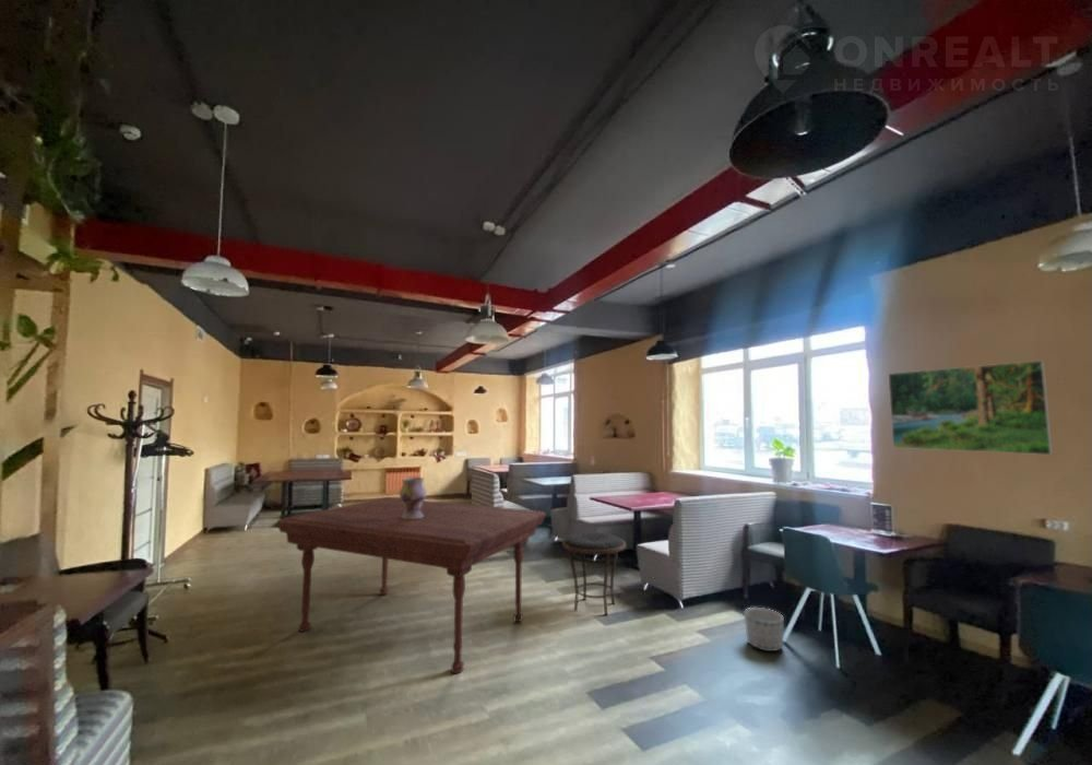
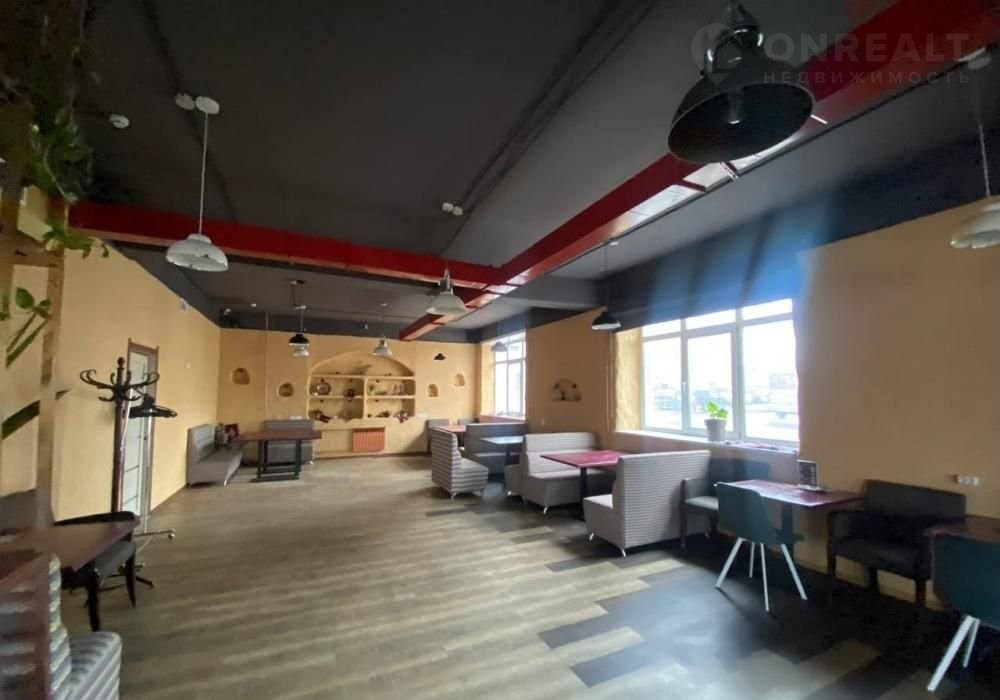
- dining table [275,496,547,674]
- vase [399,476,428,519]
- planter [744,607,785,652]
- side table [561,531,628,616]
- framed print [888,360,1054,456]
